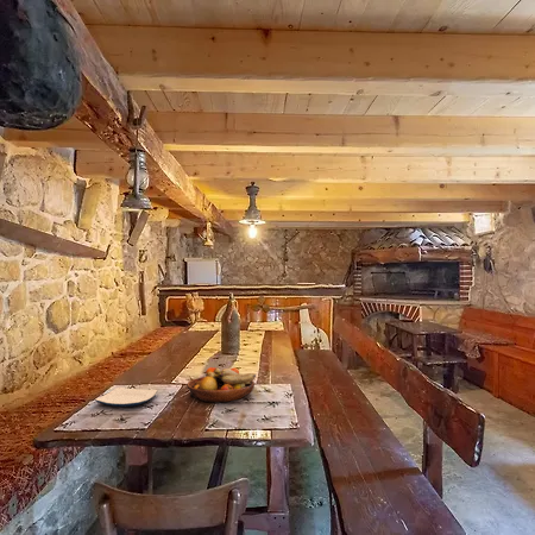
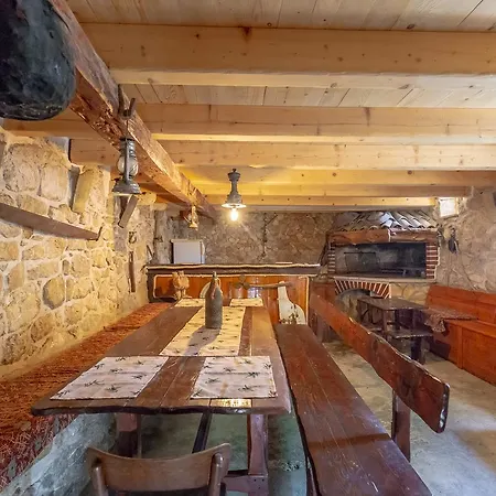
- fruit bowl [185,366,257,403]
- plate [94,386,159,408]
